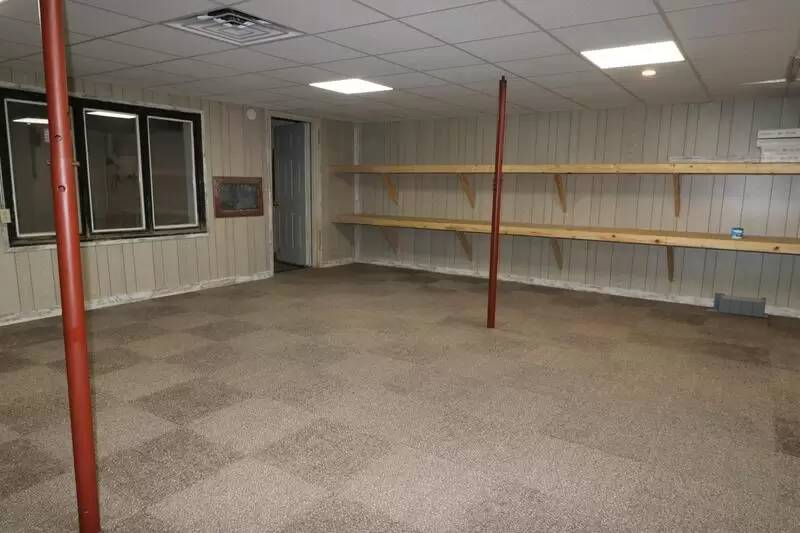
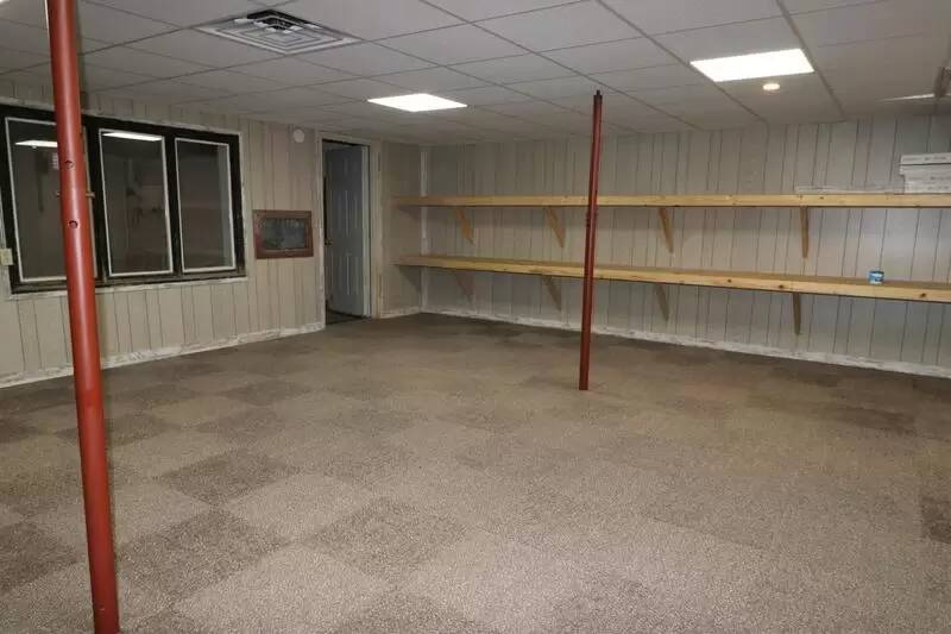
- storage bin [706,292,769,319]
